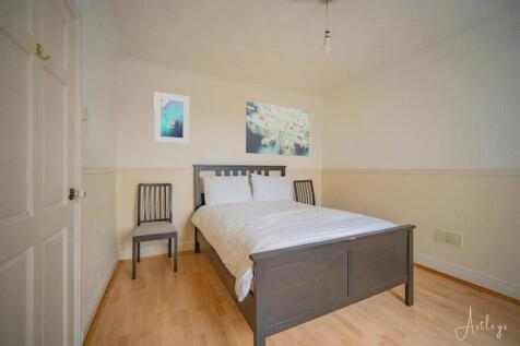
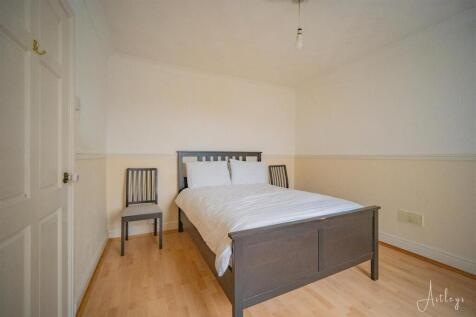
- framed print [153,92,190,145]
- wall art [245,100,310,157]
